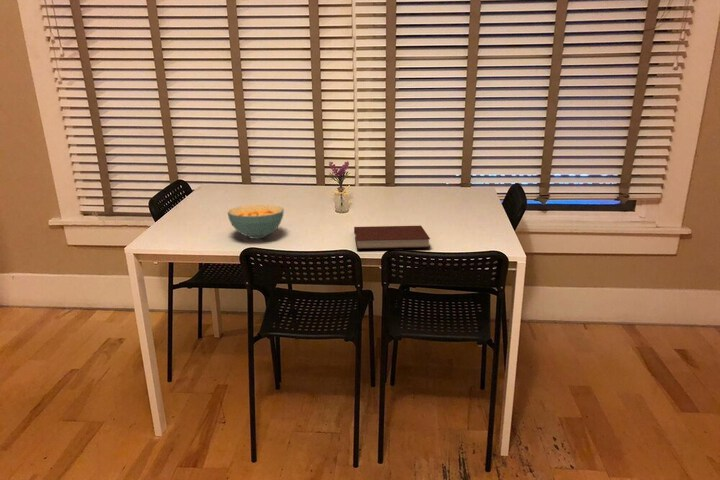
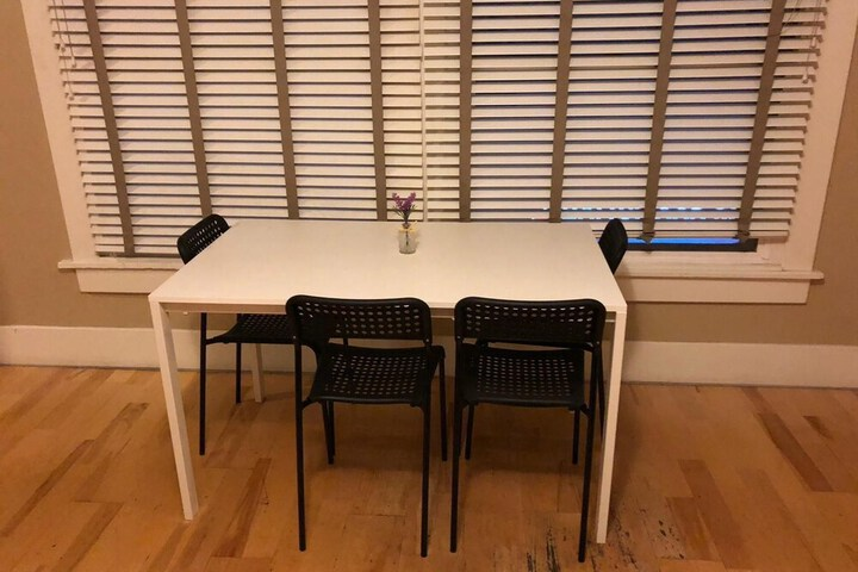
- notebook [353,225,431,250]
- cereal bowl [227,204,285,240]
